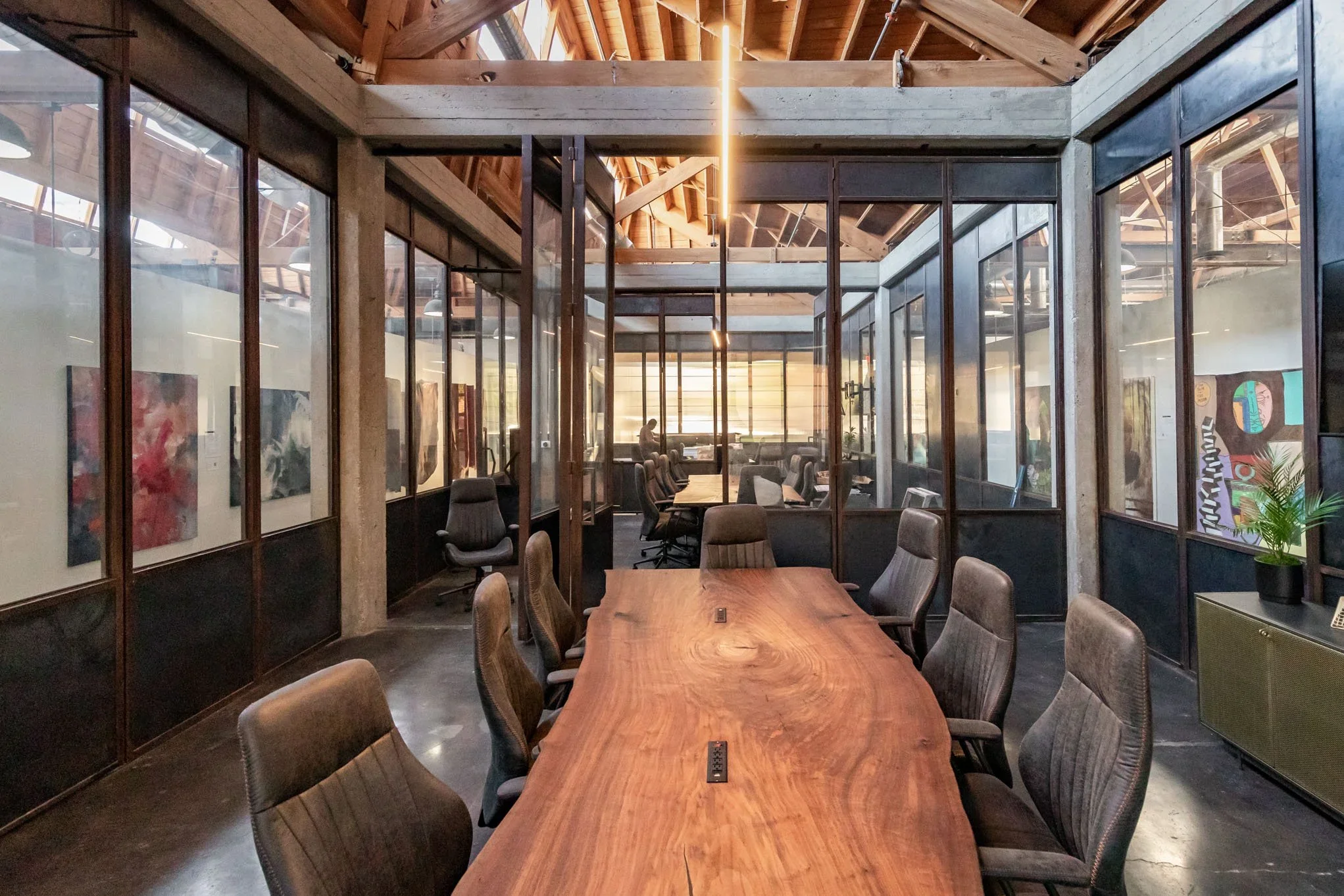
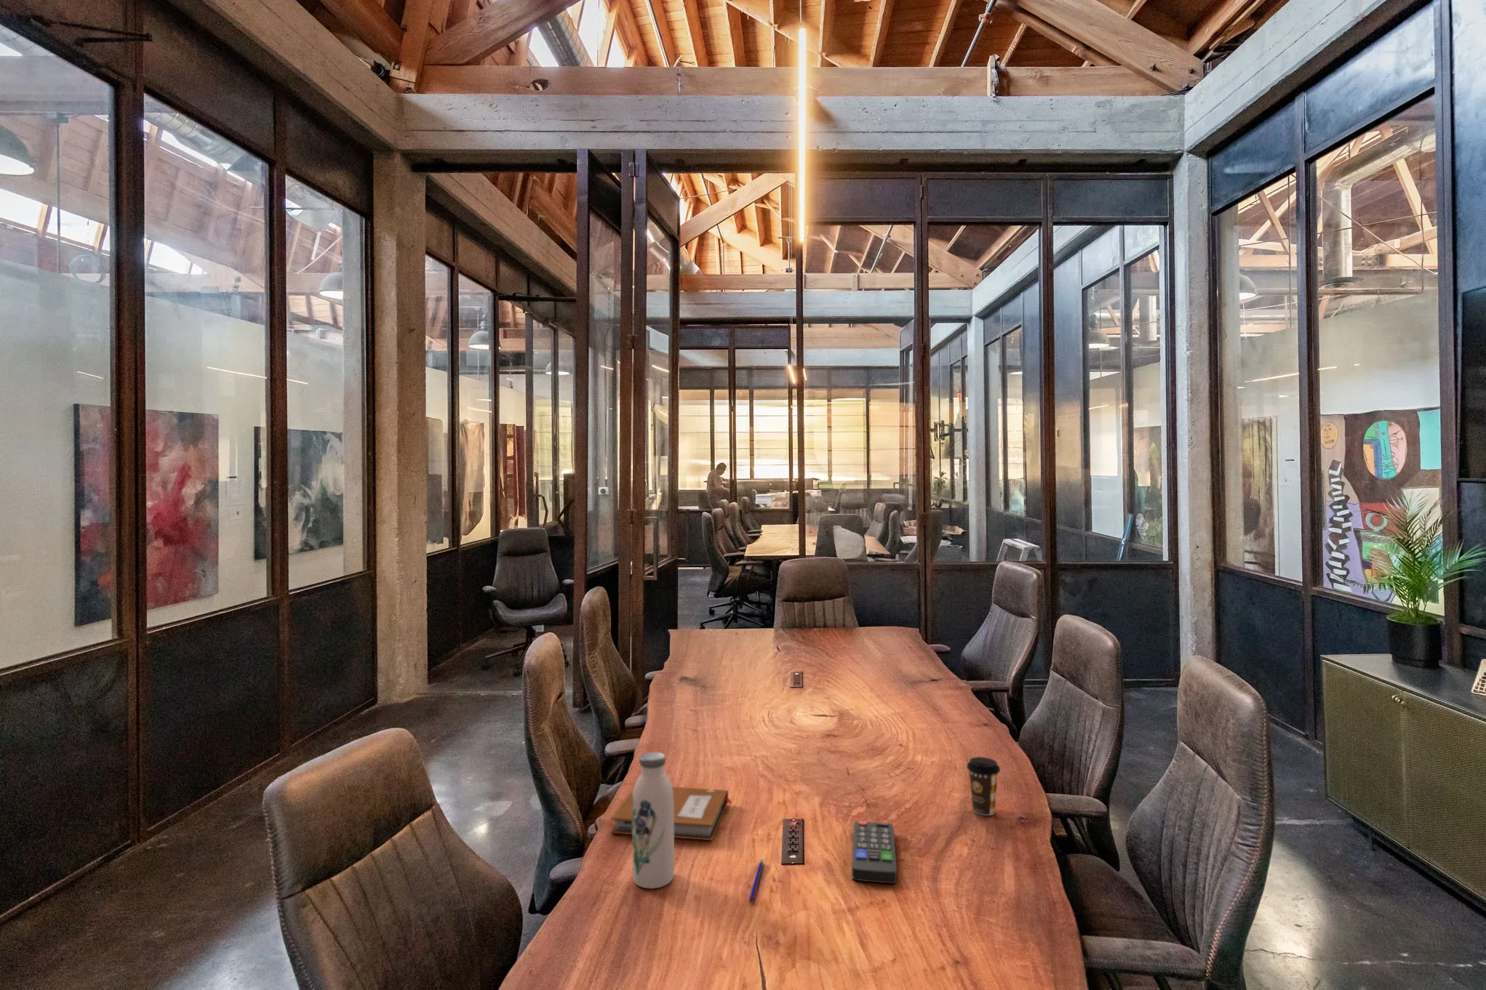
+ notebook [610,786,733,841]
+ coffee cup [966,756,1001,817]
+ pen [747,859,764,904]
+ remote control [851,820,898,884]
+ water bottle [631,751,674,889]
